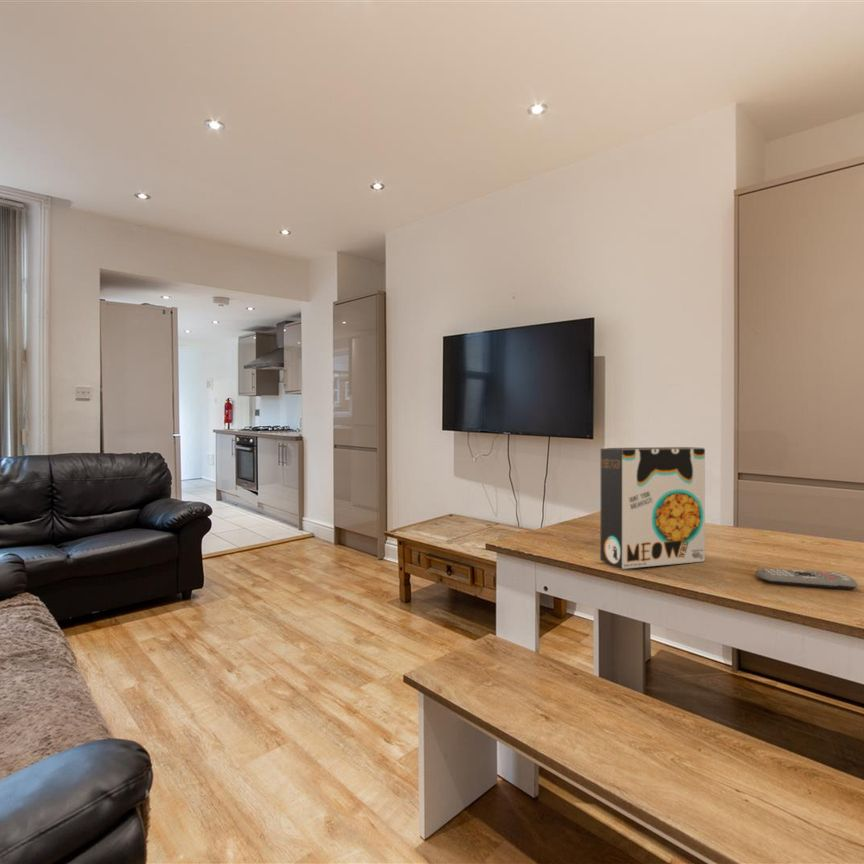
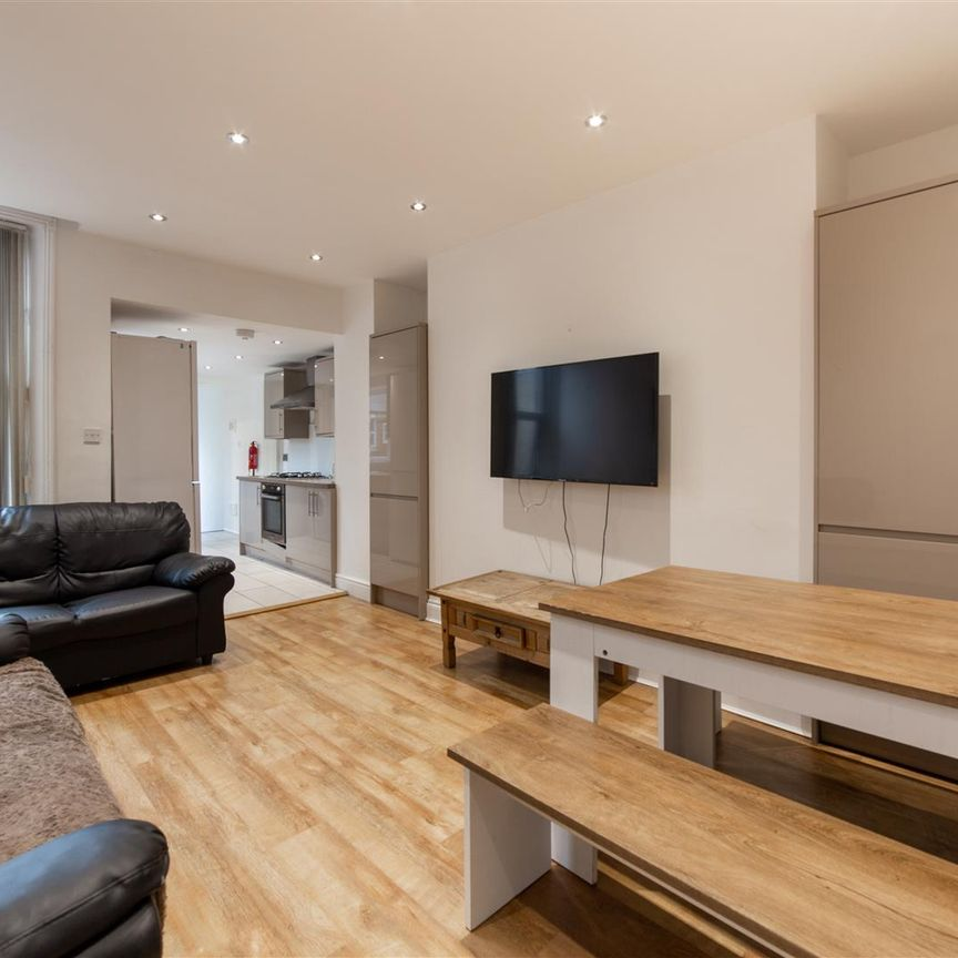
- remote control [755,567,858,590]
- cereal box [599,446,706,570]
